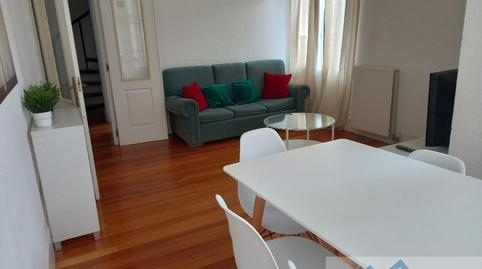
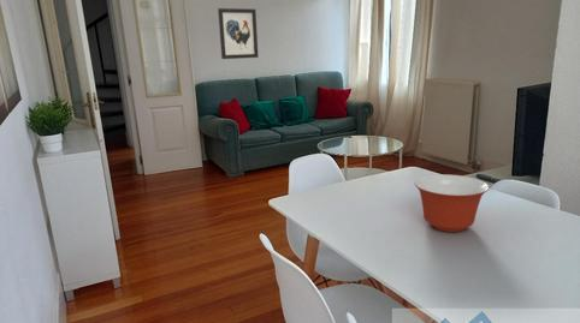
+ wall art [217,7,260,60]
+ mixing bowl [414,173,490,233]
